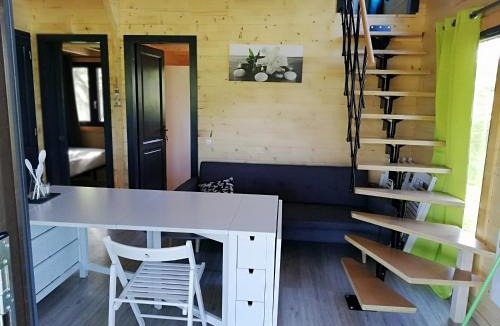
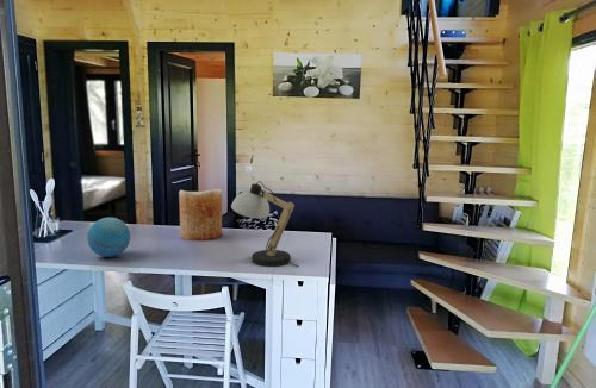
+ vase [178,188,223,242]
+ decorative orb [86,217,131,258]
+ desk lamp [230,180,300,268]
